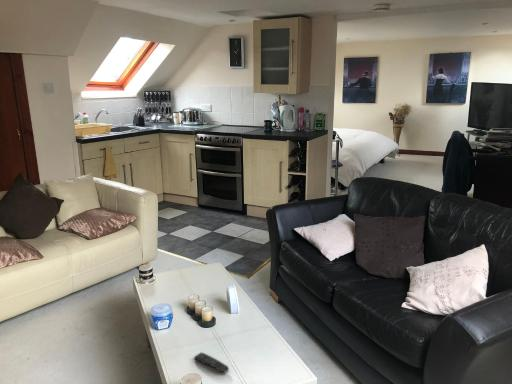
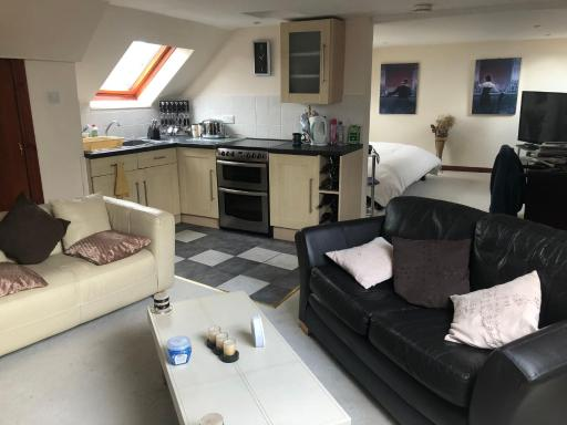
- remote control [193,351,230,374]
